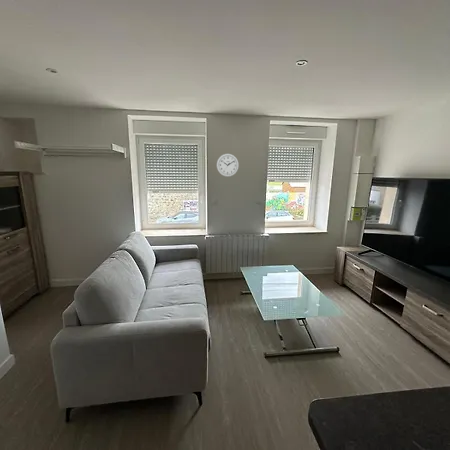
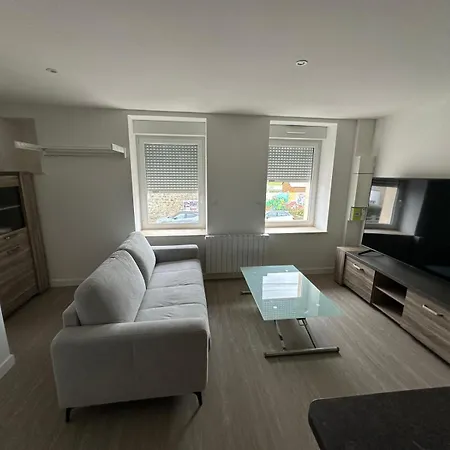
- wall clock [215,153,240,178]
